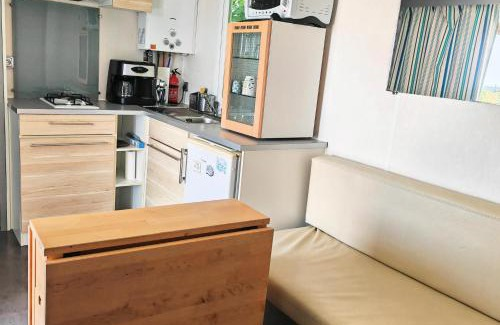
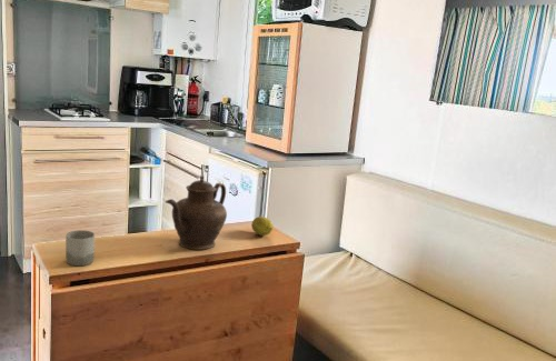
+ fruit [250,215,274,237]
+ teapot [163,176,228,251]
+ cup [64,229,96,267]
